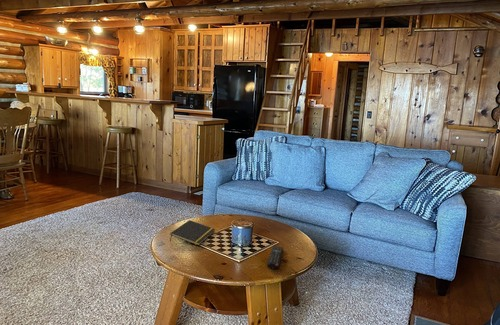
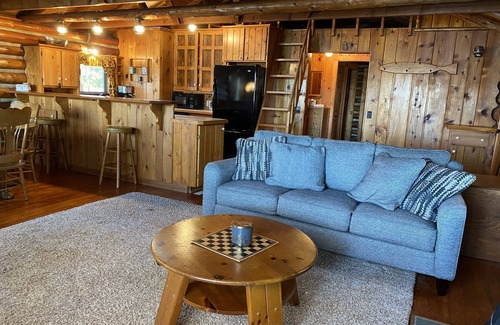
- remote control [266,245,284,270]
- notepad [169,219,216,246]
